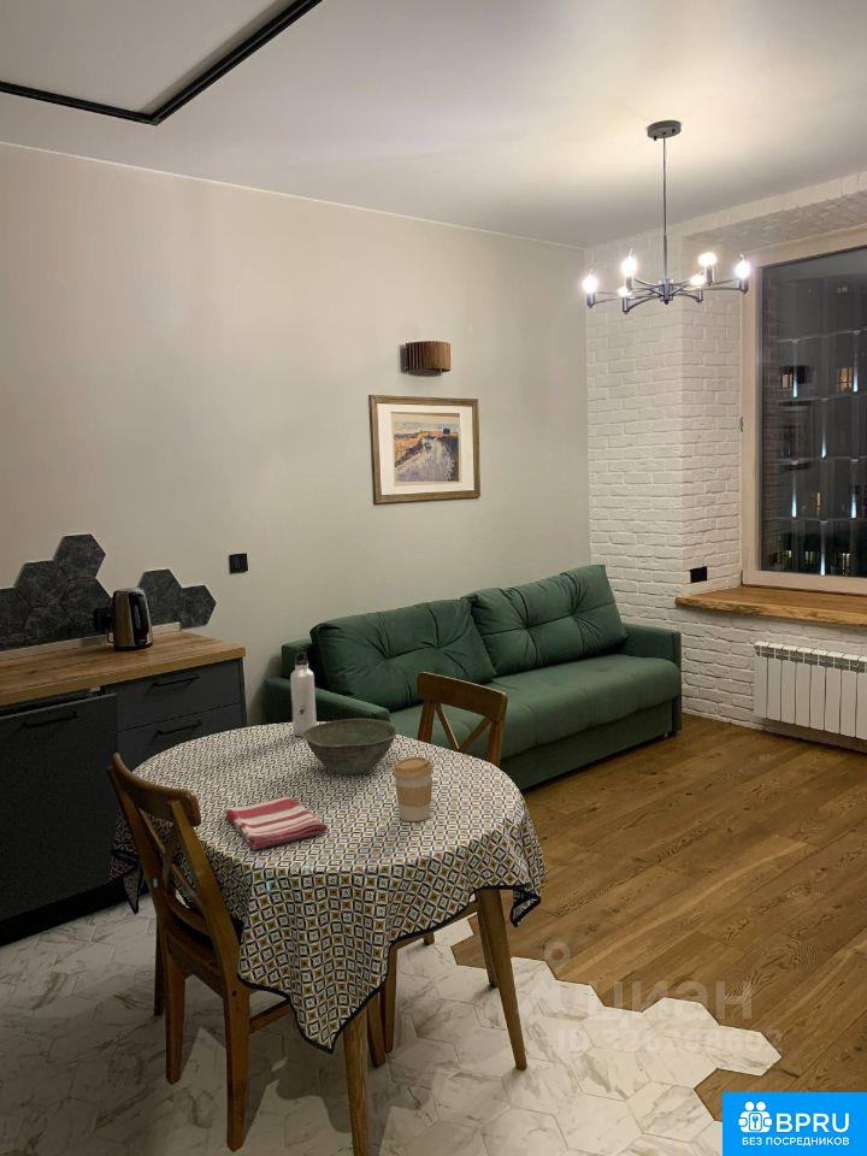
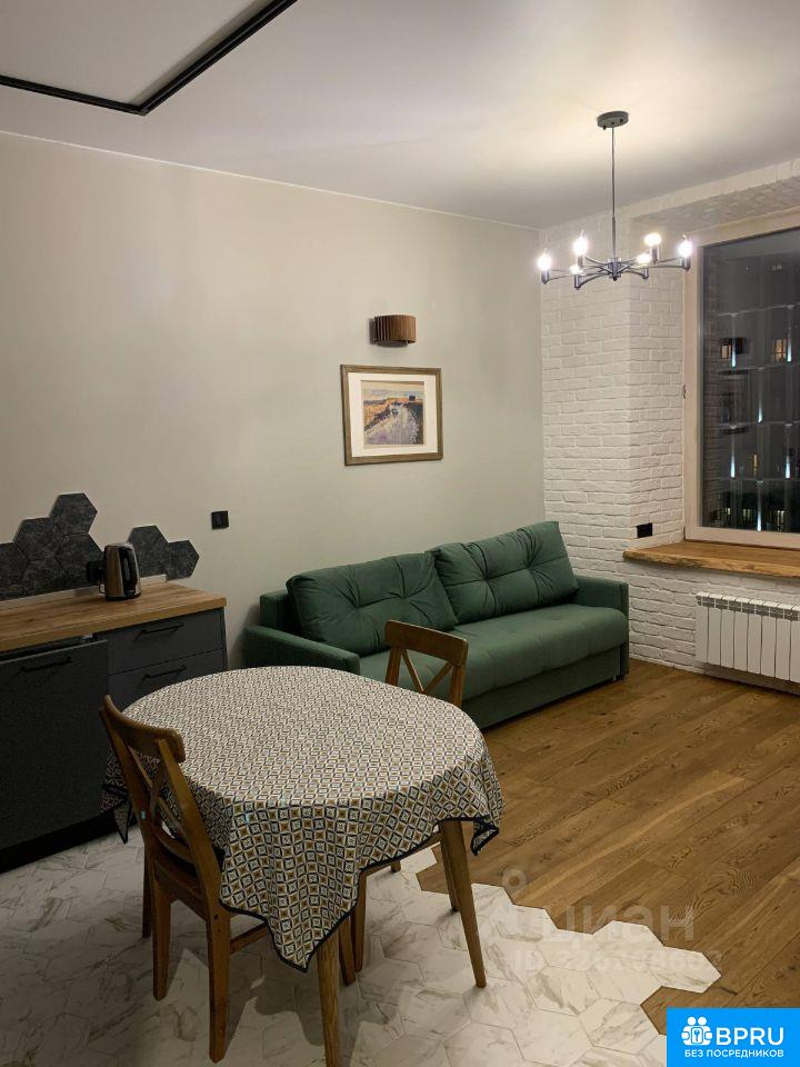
- water bottle [289,651,318,738]
- bowl [301,718,400,775]
- coffee cup [391,755,435,822]
- dish towel [224,795,329,851]
